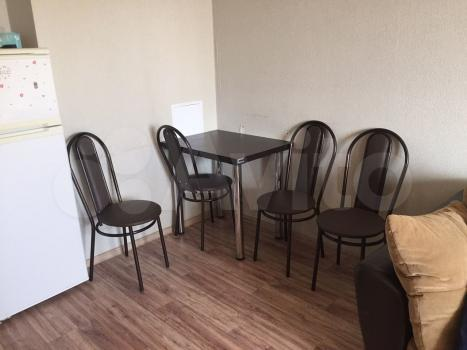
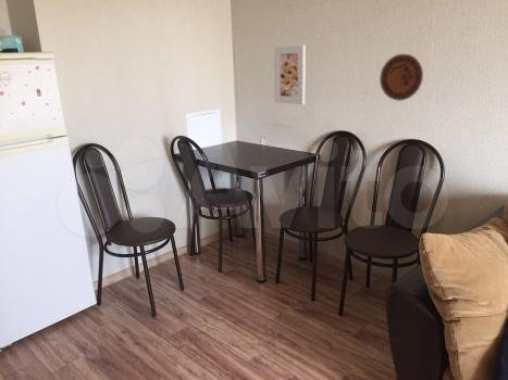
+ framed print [273,45,307,105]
+ decorative plate [379,53,424,102]
